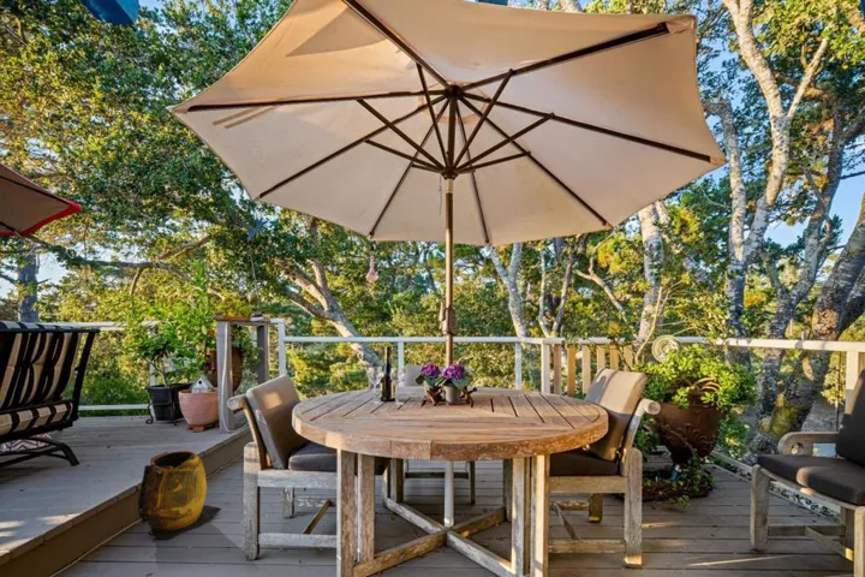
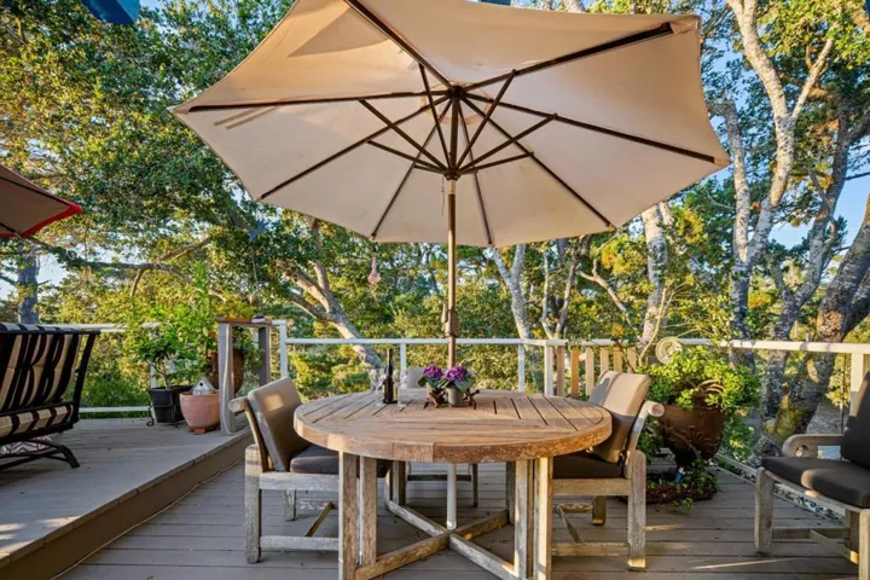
- planter pot [137,450,223,542]
